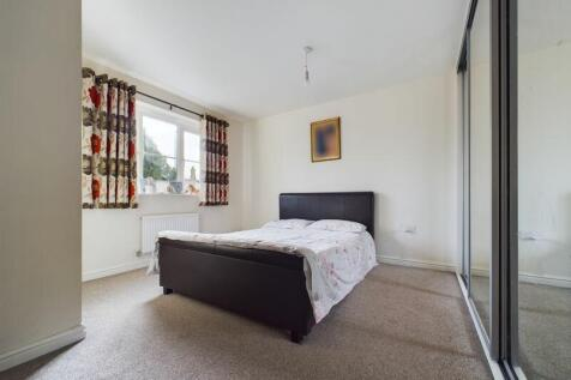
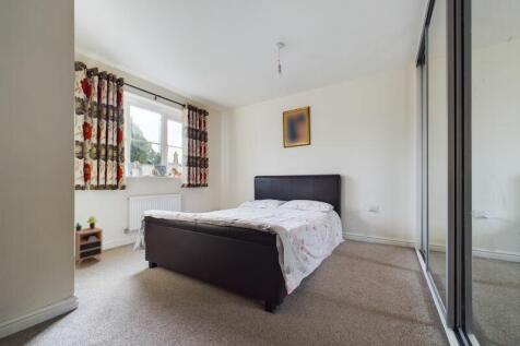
+ nightstand [74,215,104,266]
